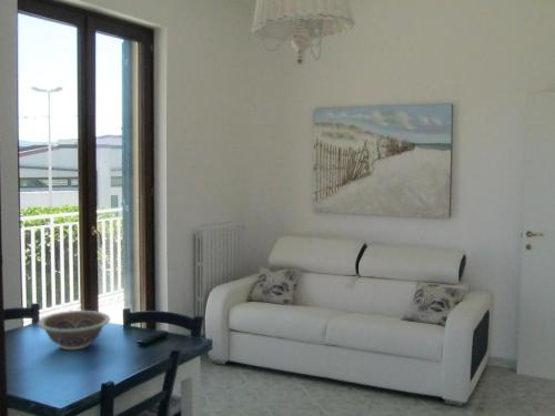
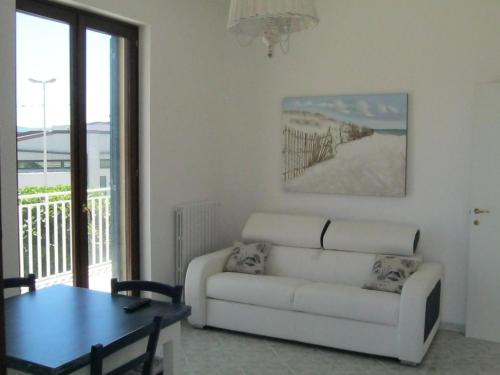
- decorative bowl [37,310,111,351]
